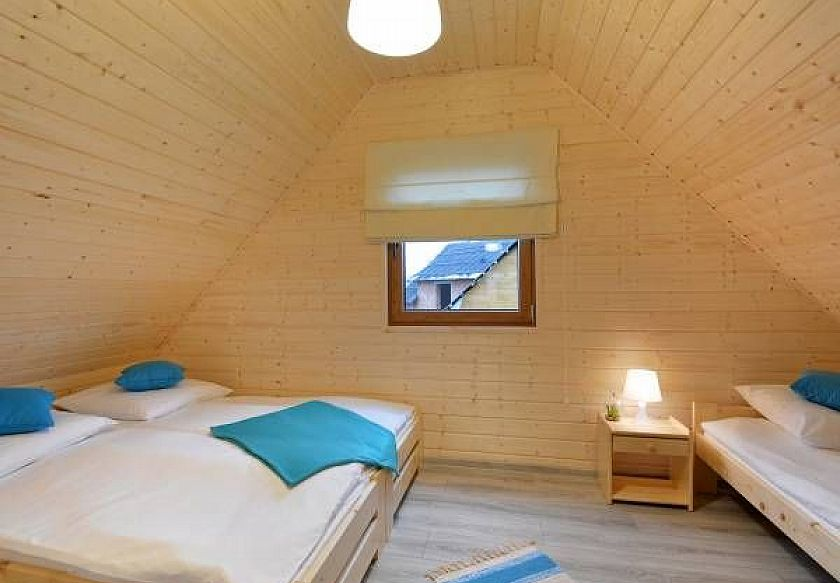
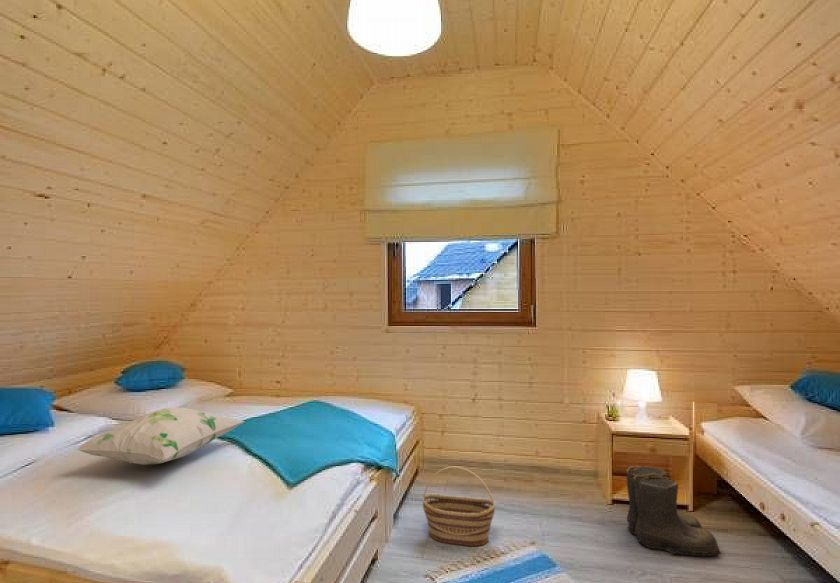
+ decorative pillow [75,406,246,466]
+ basket [422,466,496,547]
+ boots [626,465,722,557]
